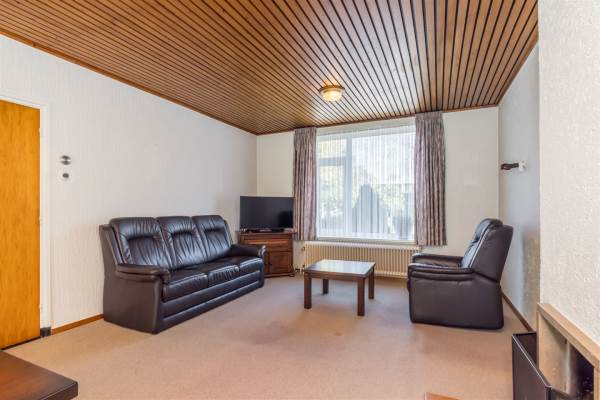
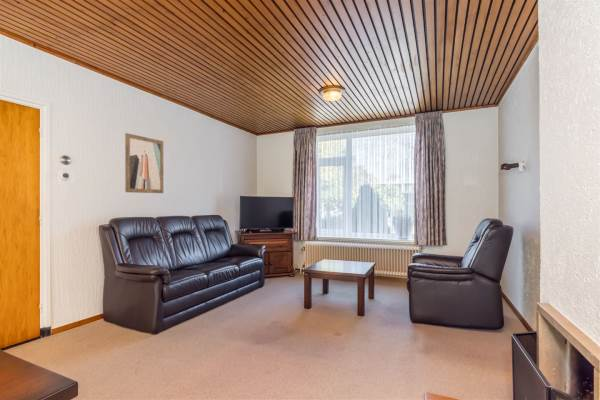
+ wall art [124,132,164,194]
